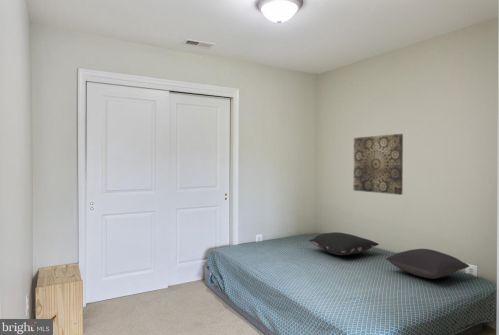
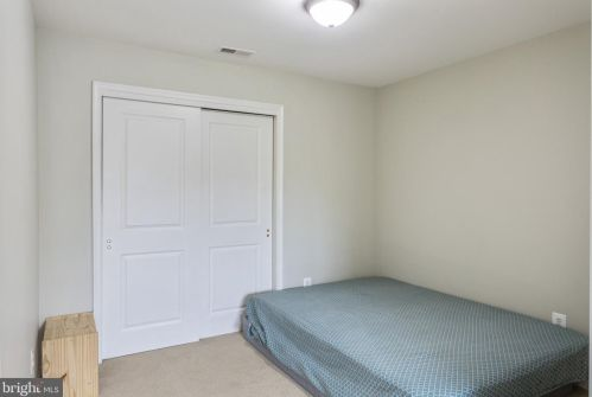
- pillow [309,231,380,256]
- wall art [352,133,404,196]
- pillow [384,248,470,280]
